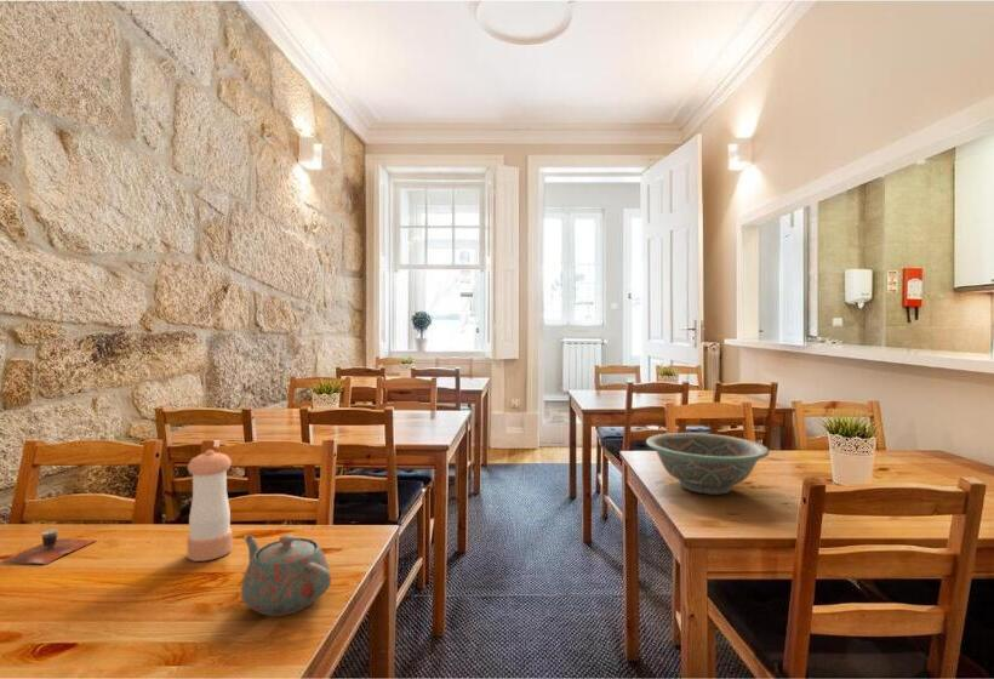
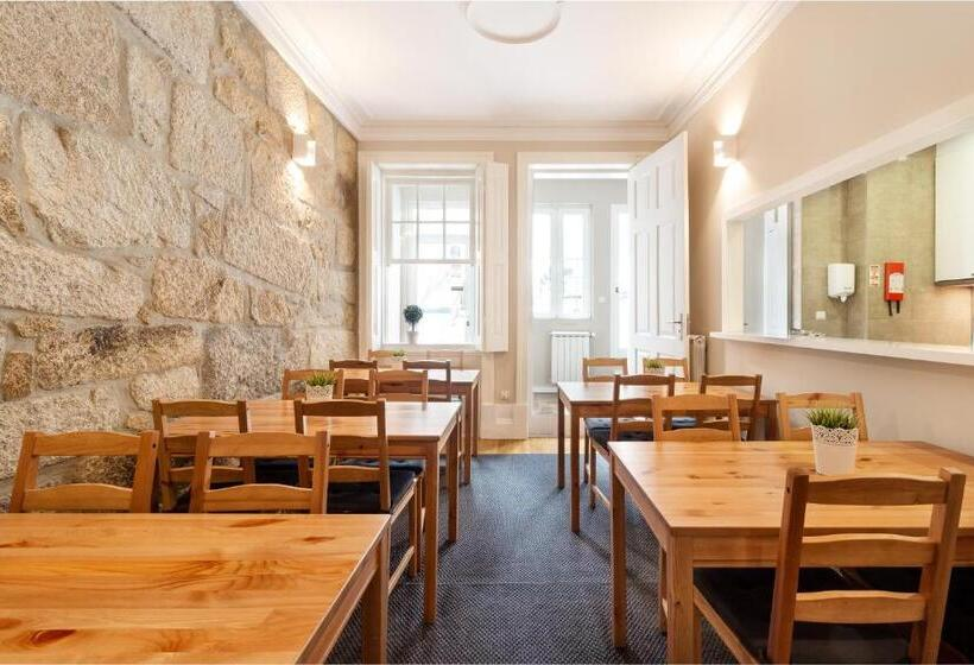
- teapot [240,534,332,617]
- decorative bowl [645,432,771,496]
- pepper shaker [185,449,234,563]
- cup [0,529,99,565]
